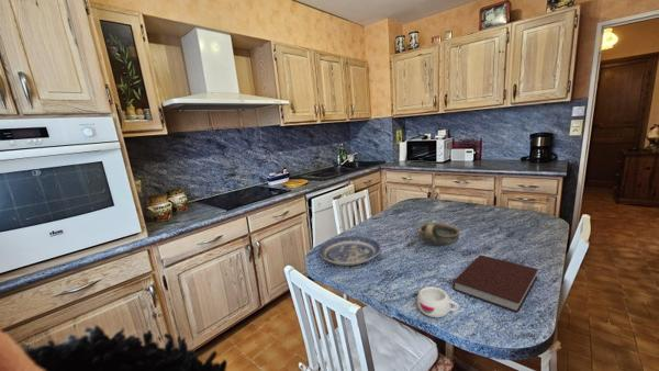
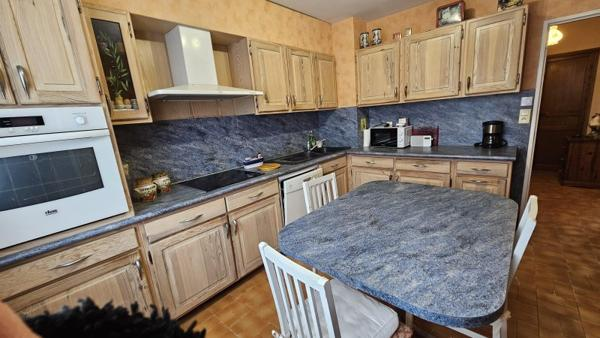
- oil lamp [417,222,460,247]
- mug [416,285,460,318]
- plate [317,235,381,267]
- notebook [451,254,539,313]
